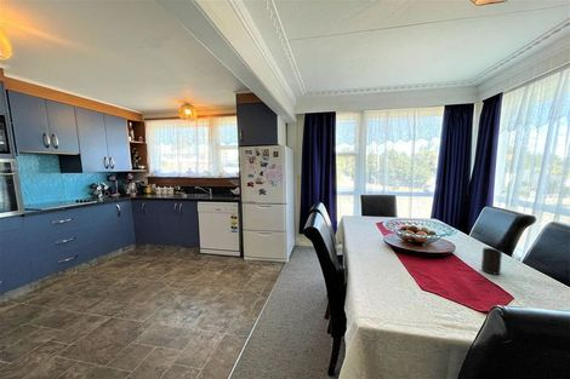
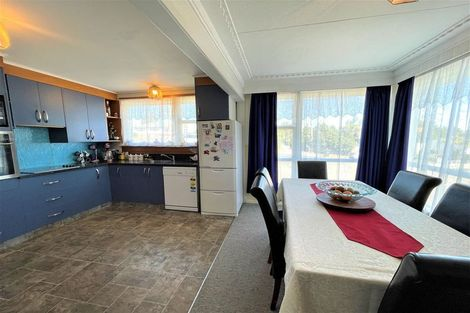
- cup [480,247,503,276]
